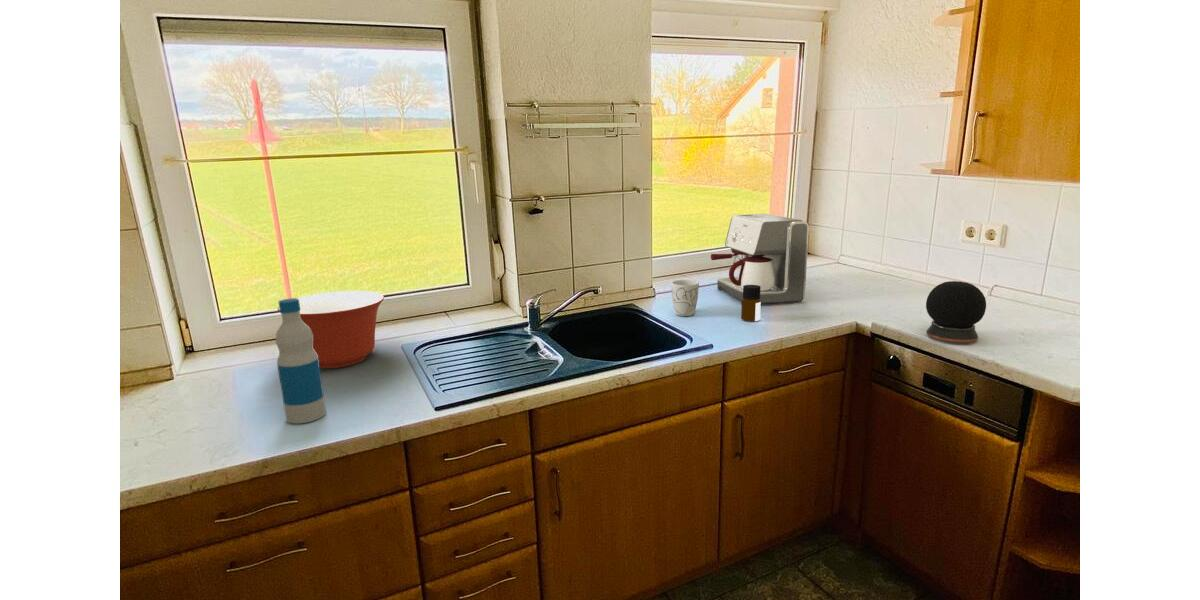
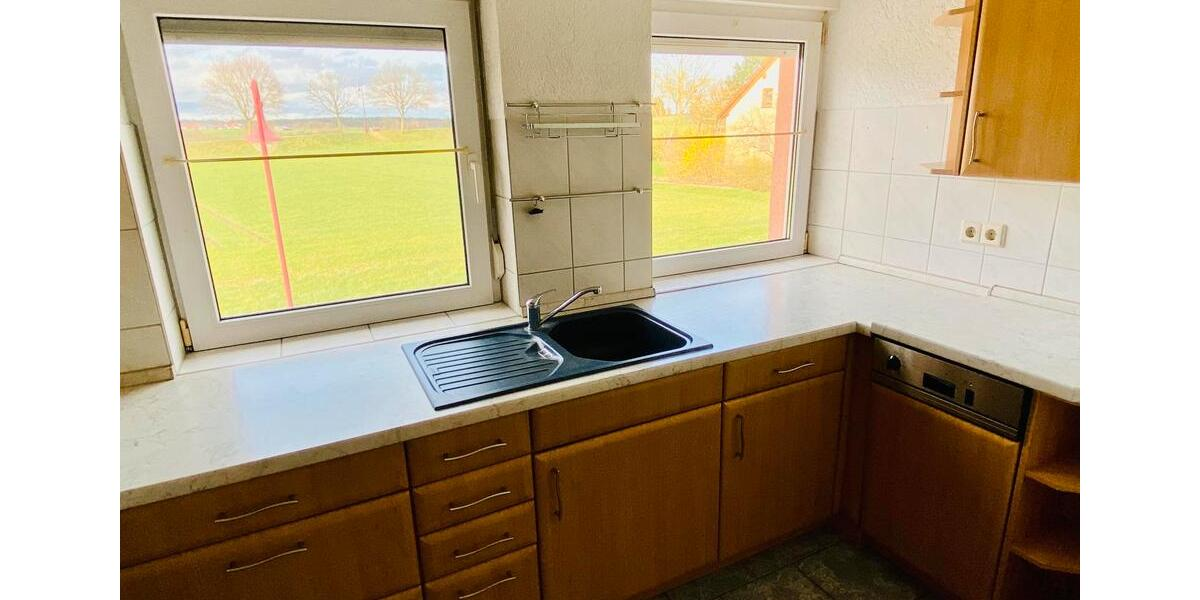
- mug [670,279,700,317]
- coffee maker [710,213,810,305]
- bottle [275,297,327,424]
- bottle [740,285,761,322]
- speaker [925,280,987,344]
- mixing bowl [277,290,385,369]
